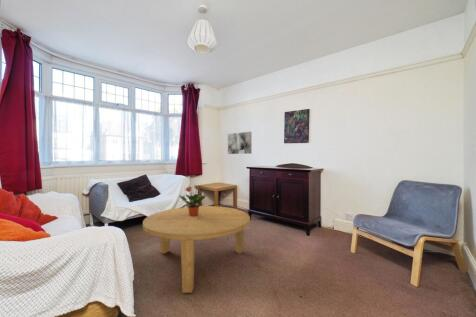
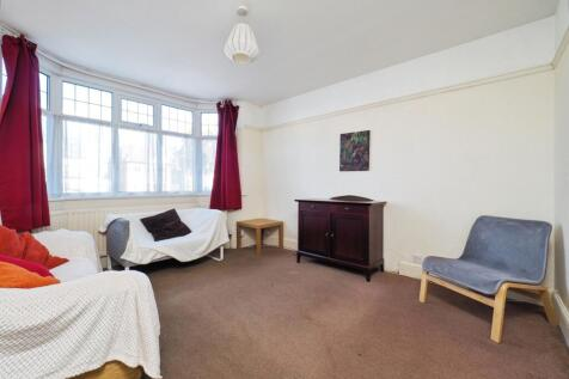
- potted plant [178,184,208,216]
- wall art [227,131,252,155]
- coffee table [142,205,251,294]
